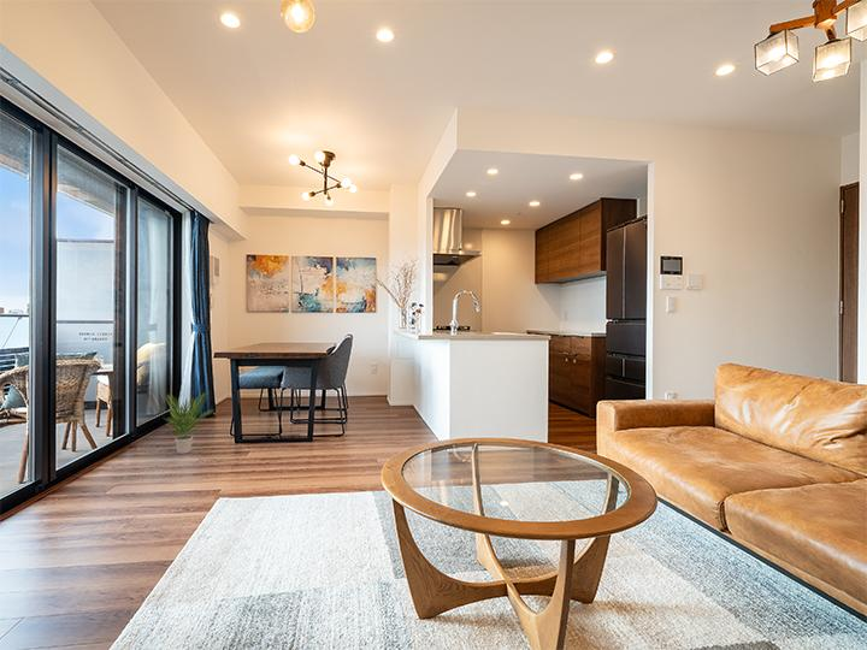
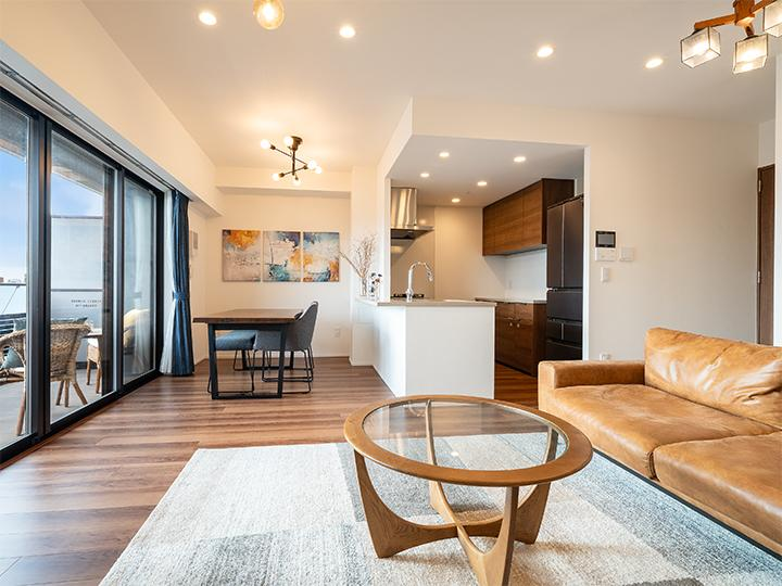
- potted plant [151,391,214,455]
